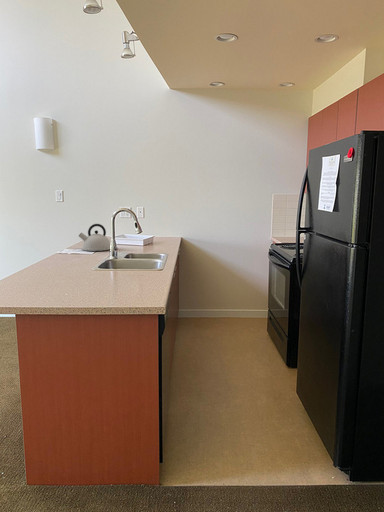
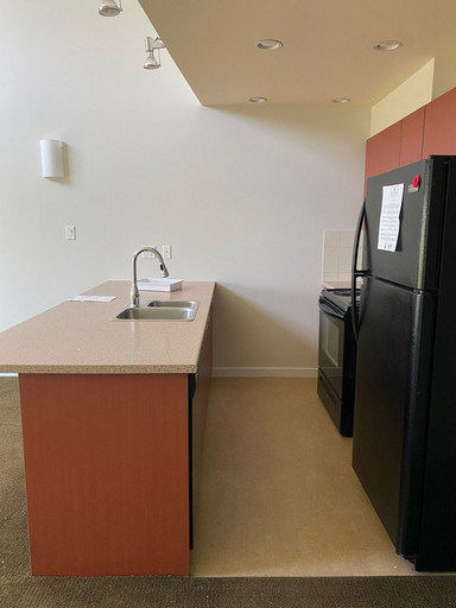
- kettle [78,223,111,252]
